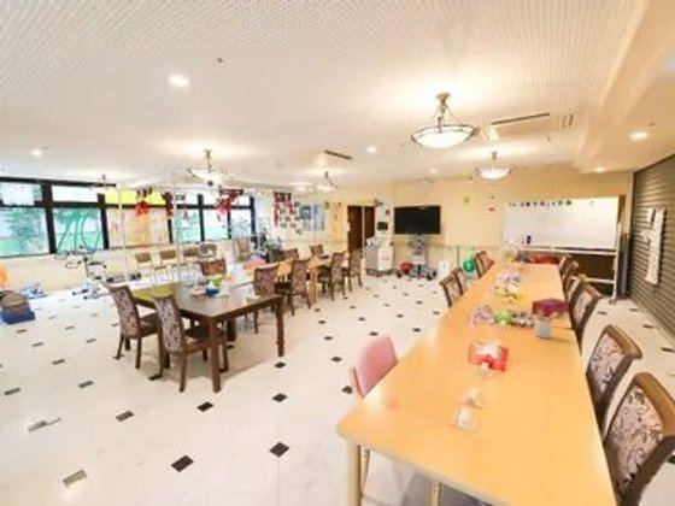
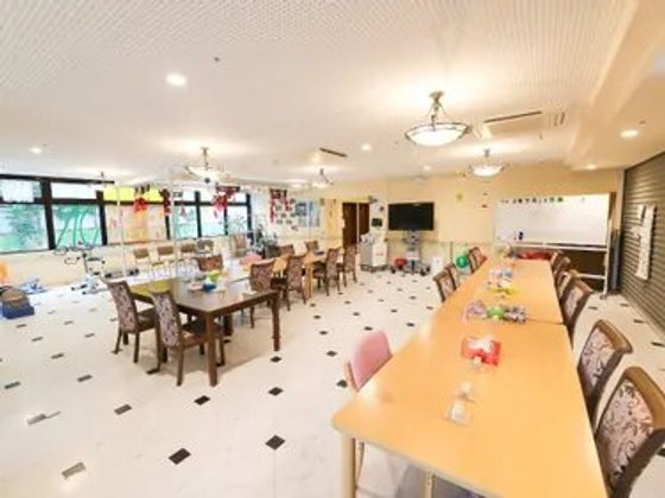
- tissue box [530,296,570,318]
- utensil holder [535,310,559,340]
